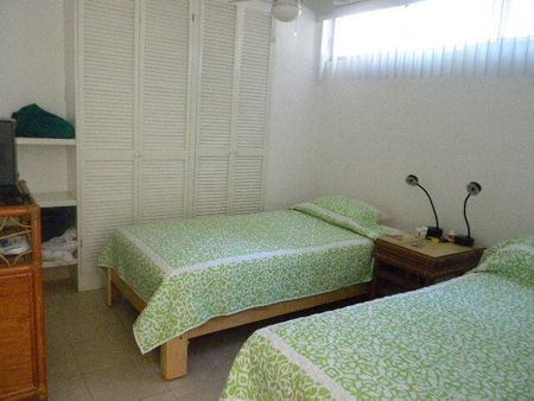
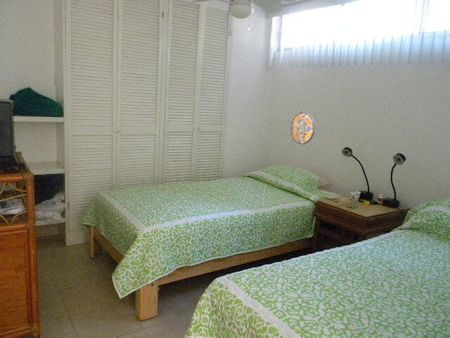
+ manhole cover [290,111,316,145]
